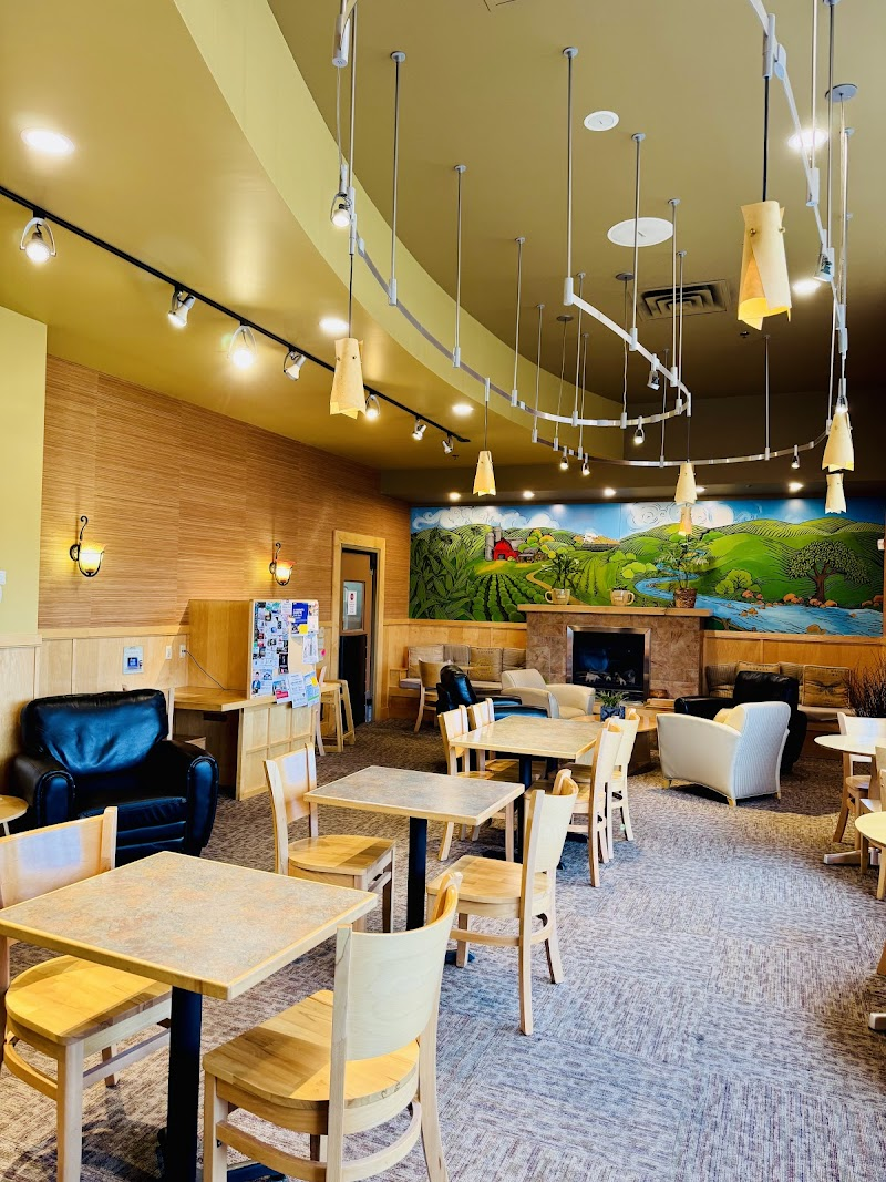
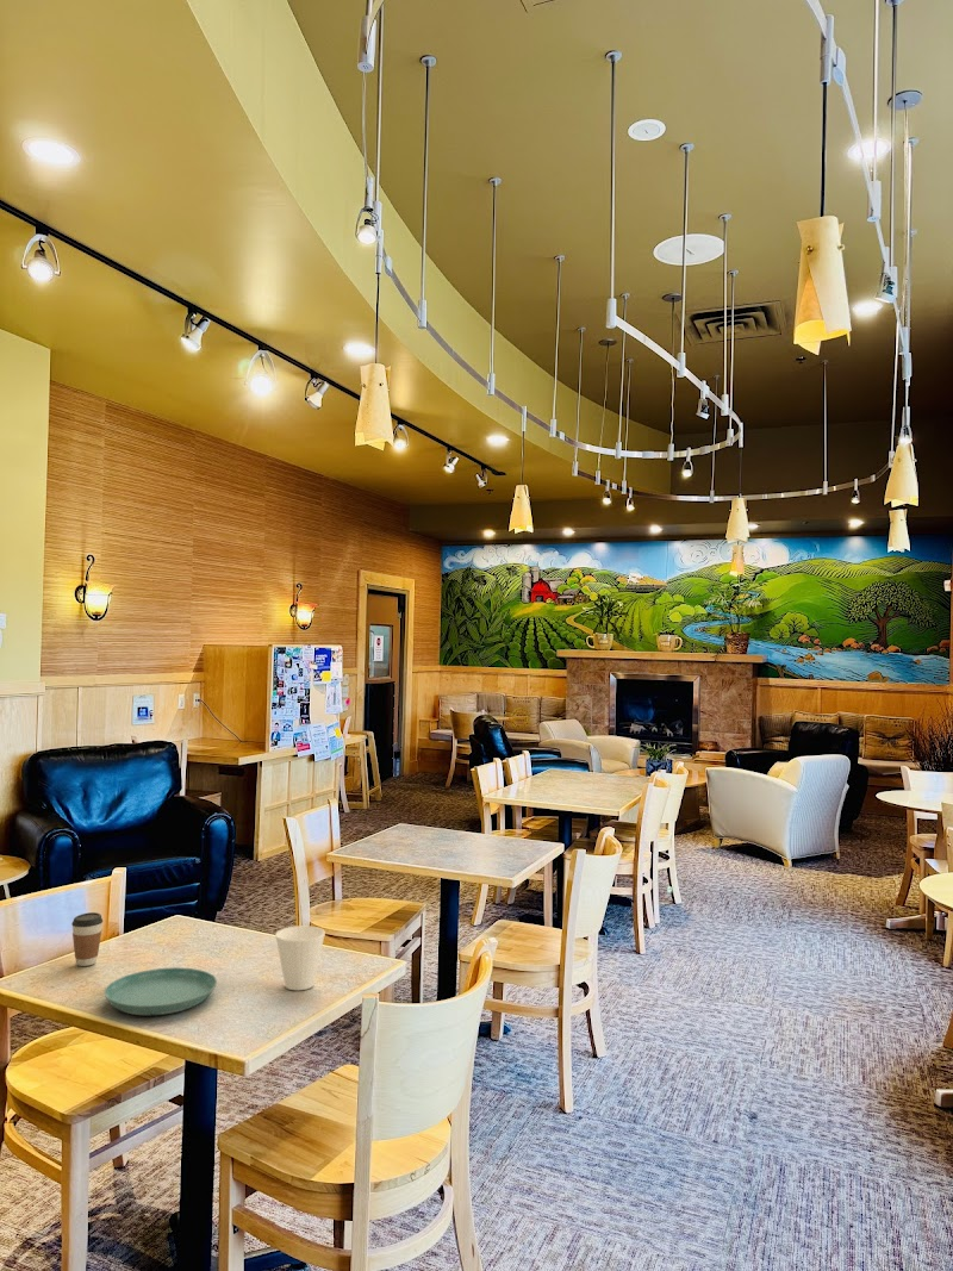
+ coffee cup [70,911,104,967]
+ cup [274,924,326,991]
+ saucer [104,966,218,1016]
